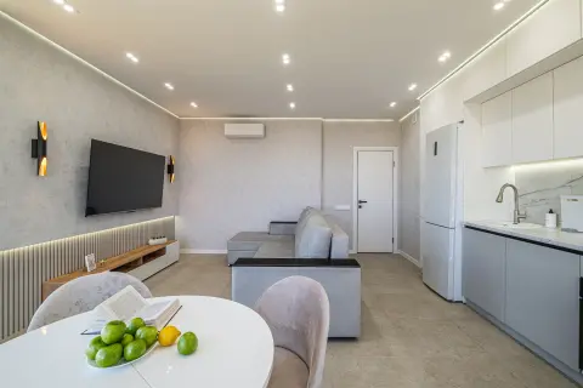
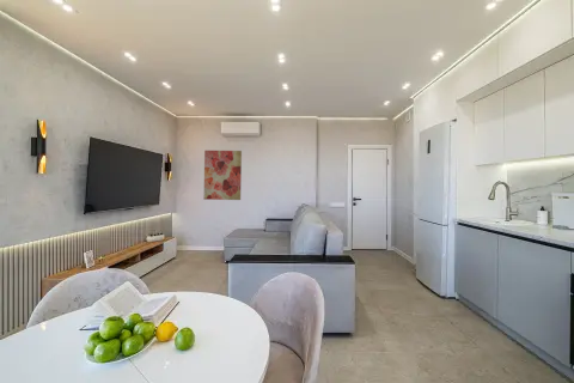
+ wall art [202,150,243,201]
